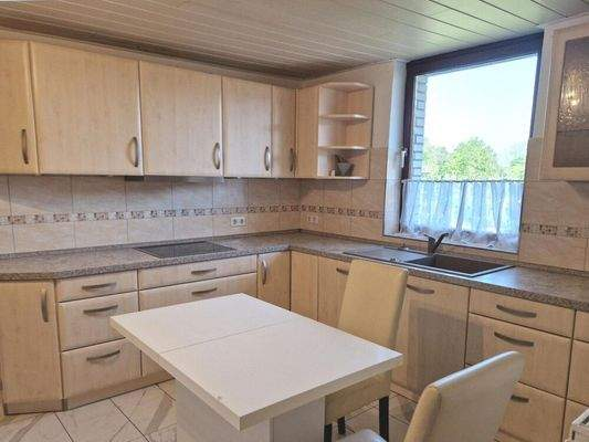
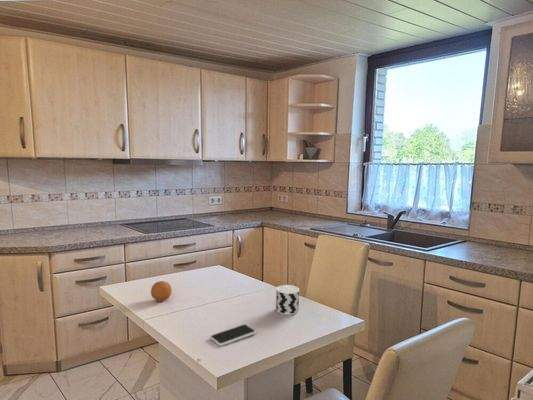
+ fruit [150,280,173,302]
+ cup [275,284,300,316]
+ smartphone [209,323,257,347]
